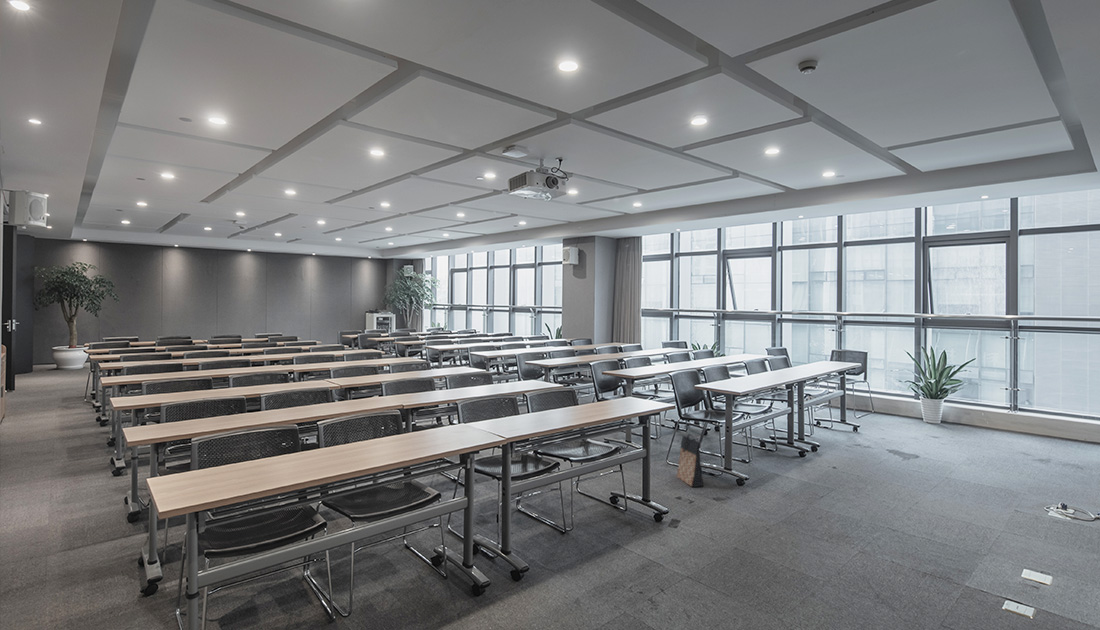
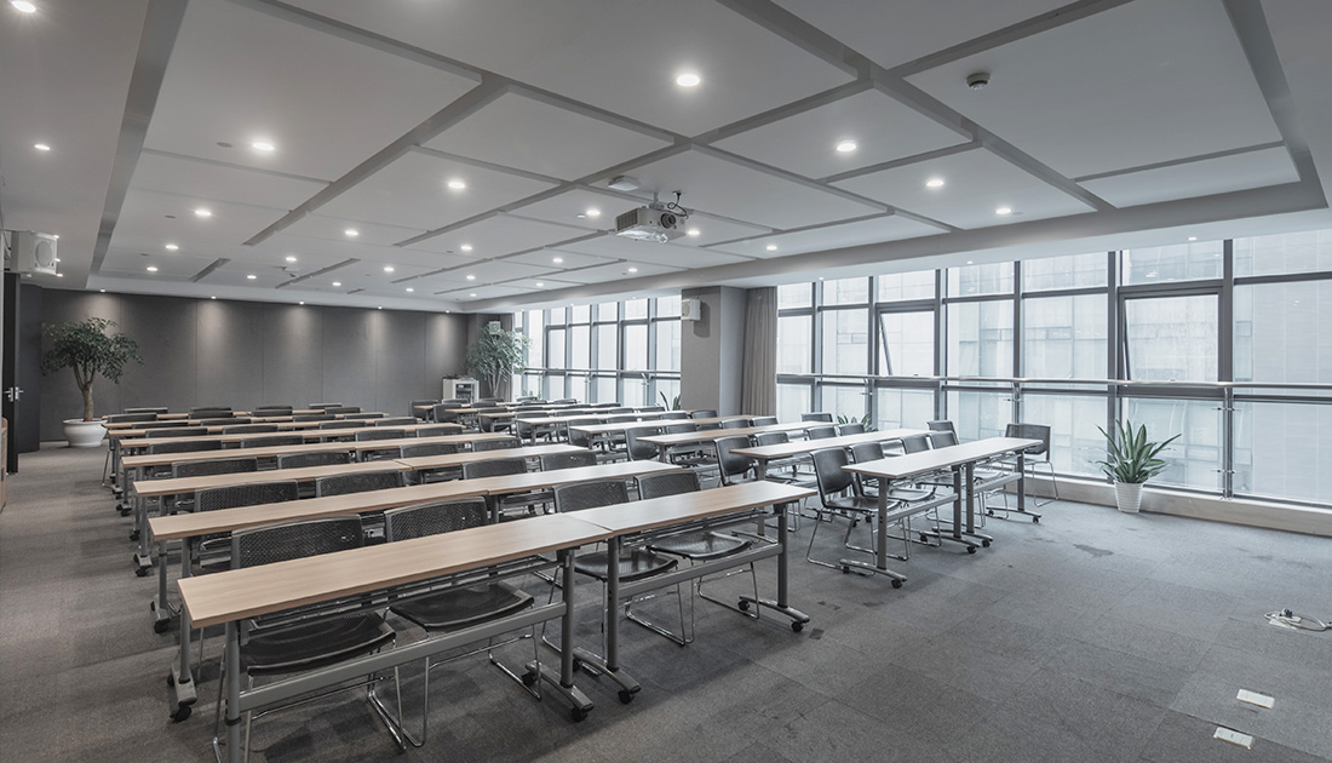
- bag [675,433,705,488]
